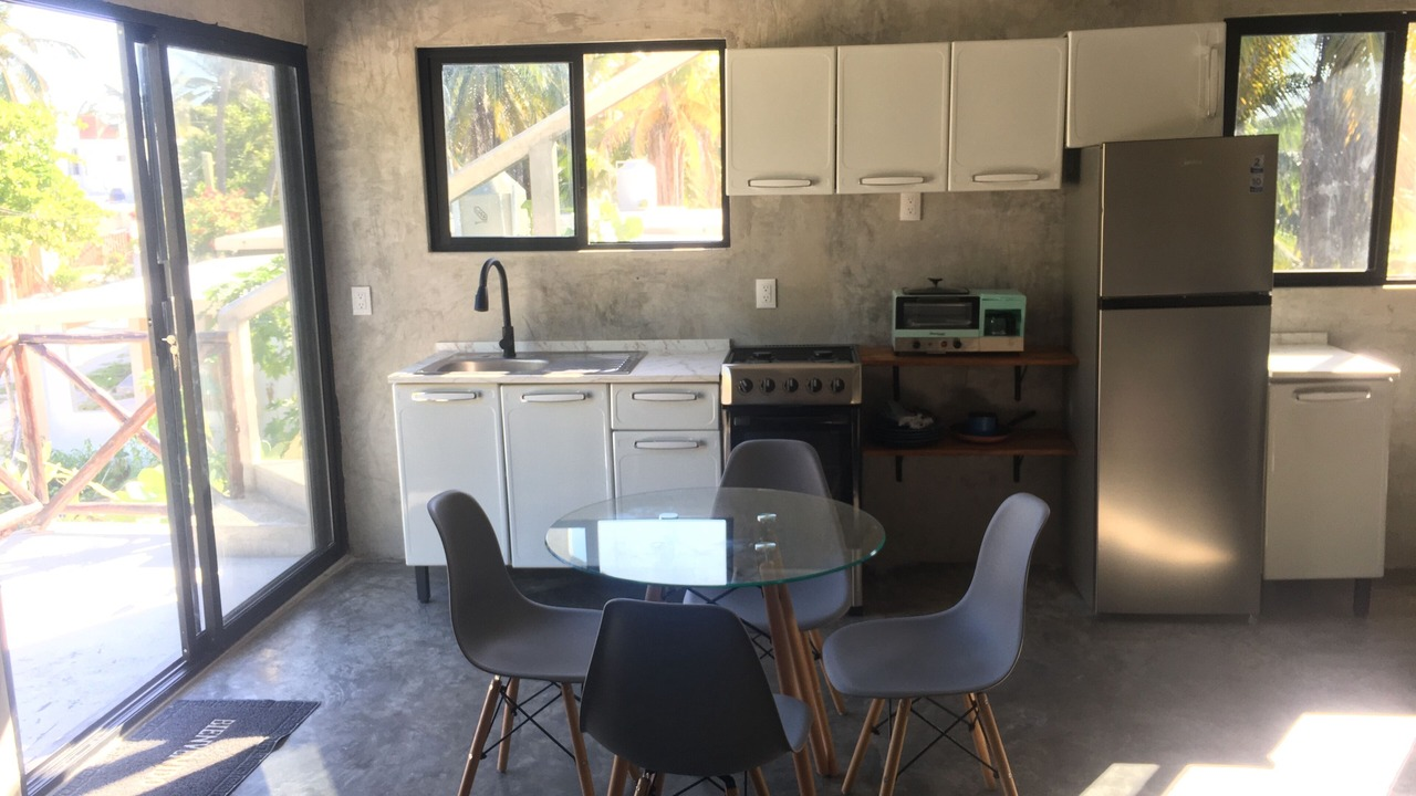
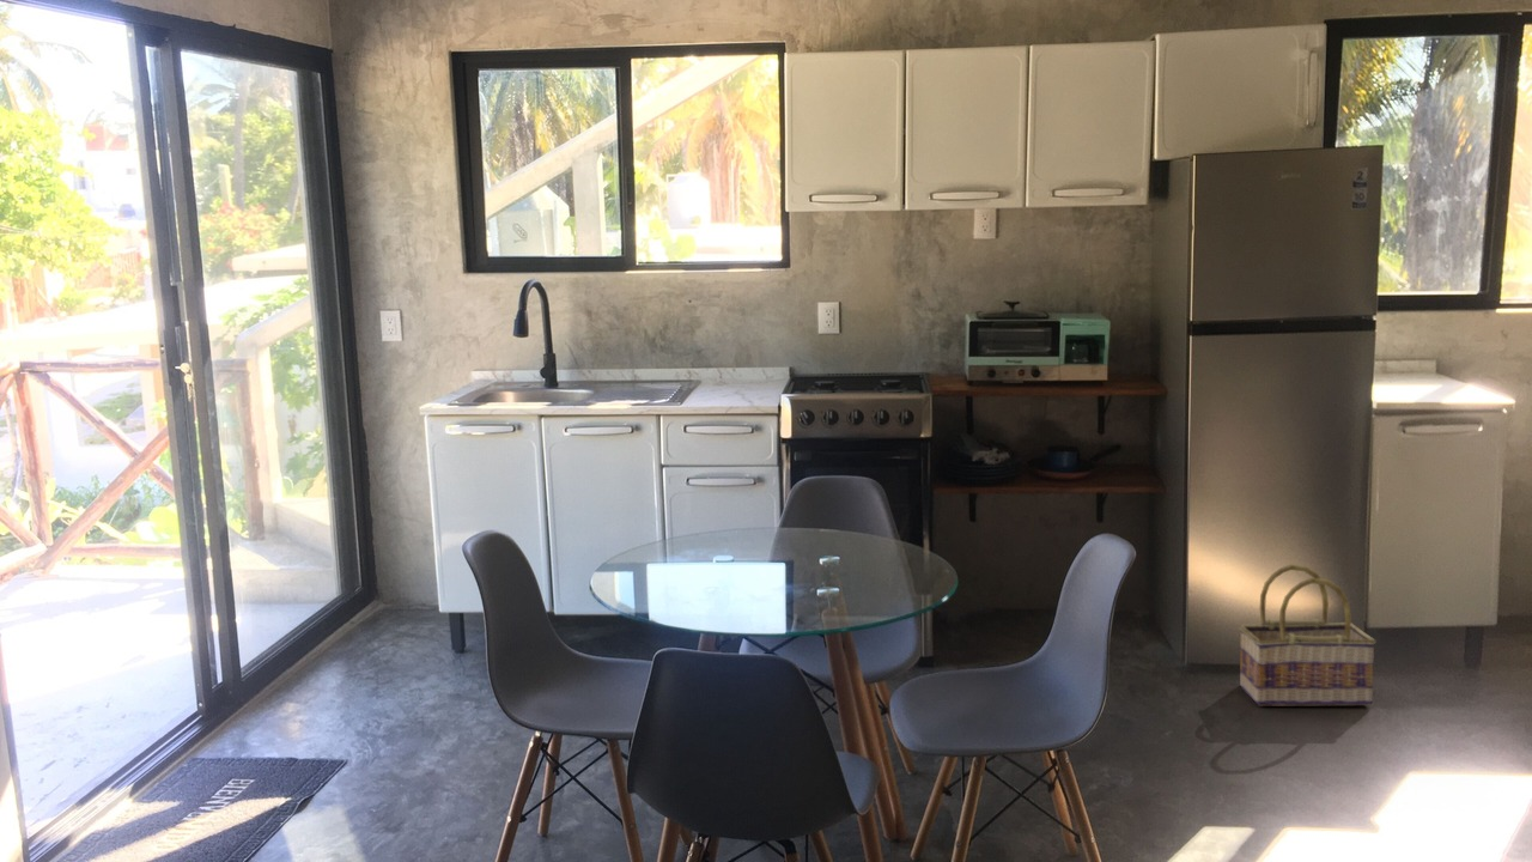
+ basket [1238,564,1378,706]
